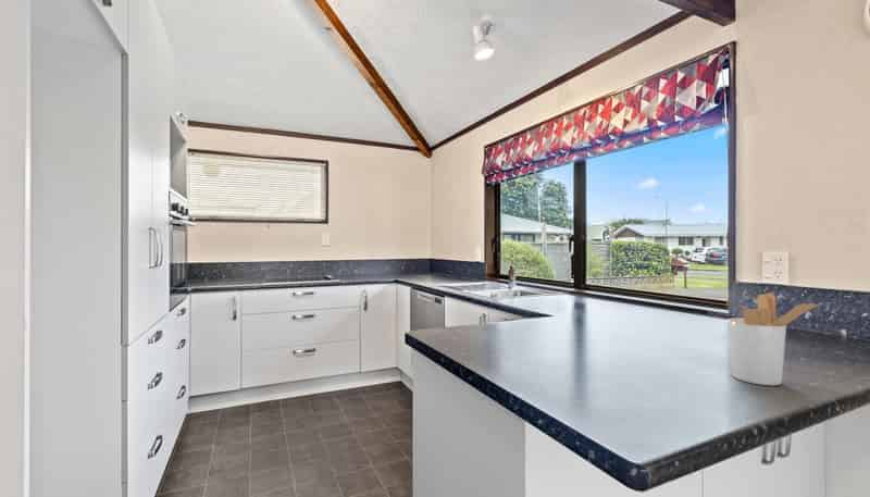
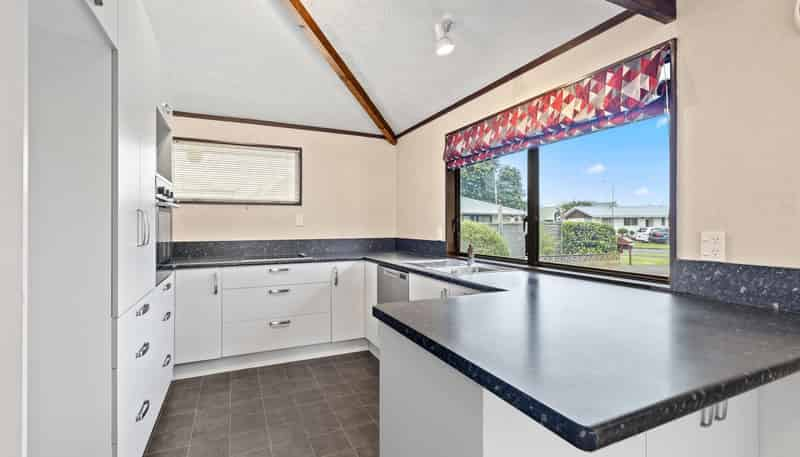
- utensil holder [726,291,822,386]
